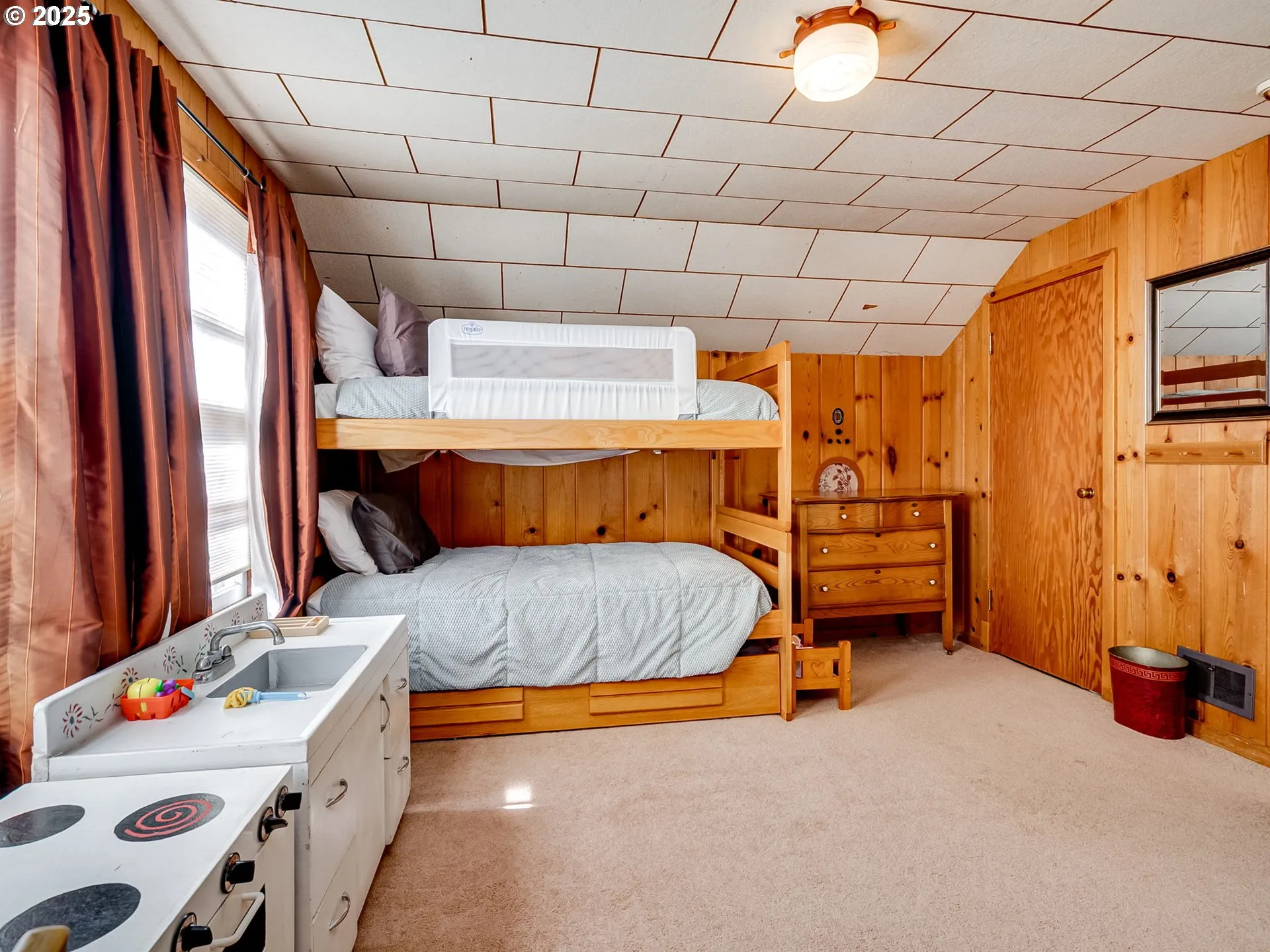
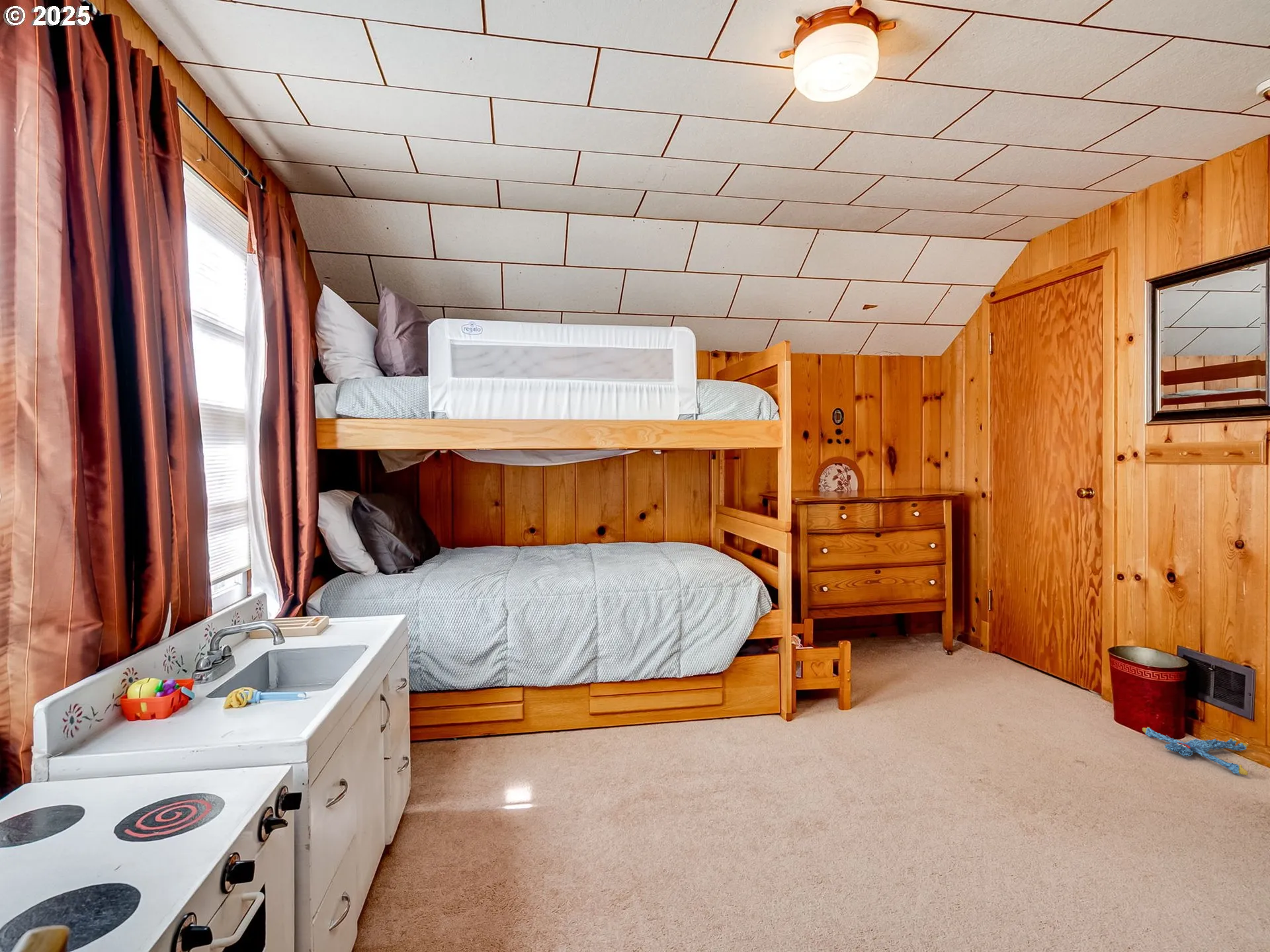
+ plush toy [1142,727,1249,776]
